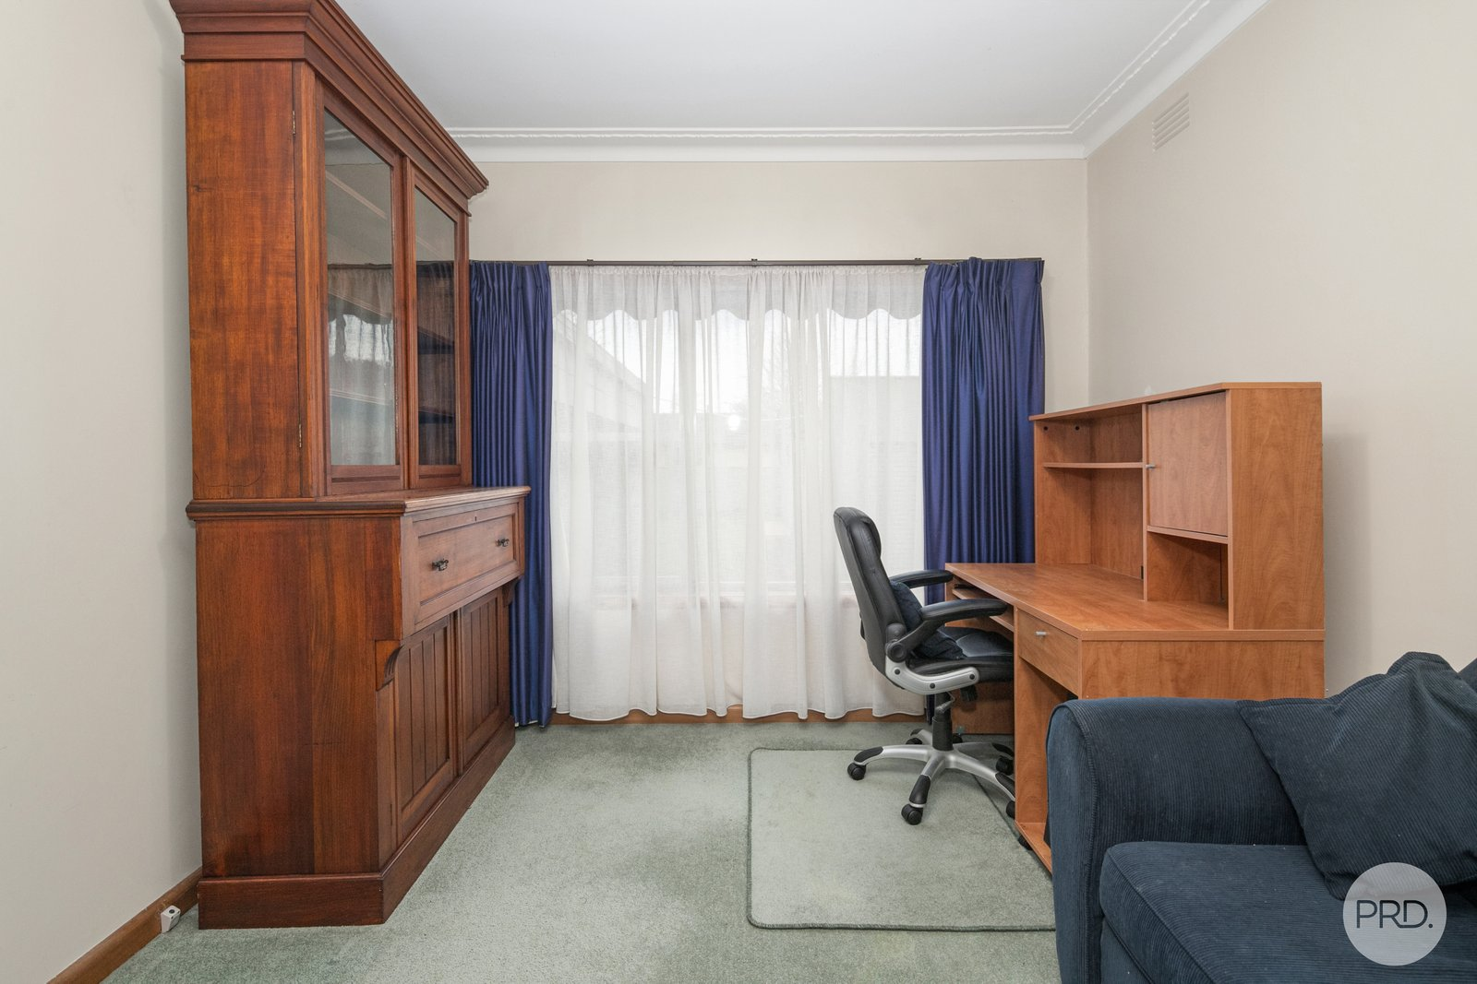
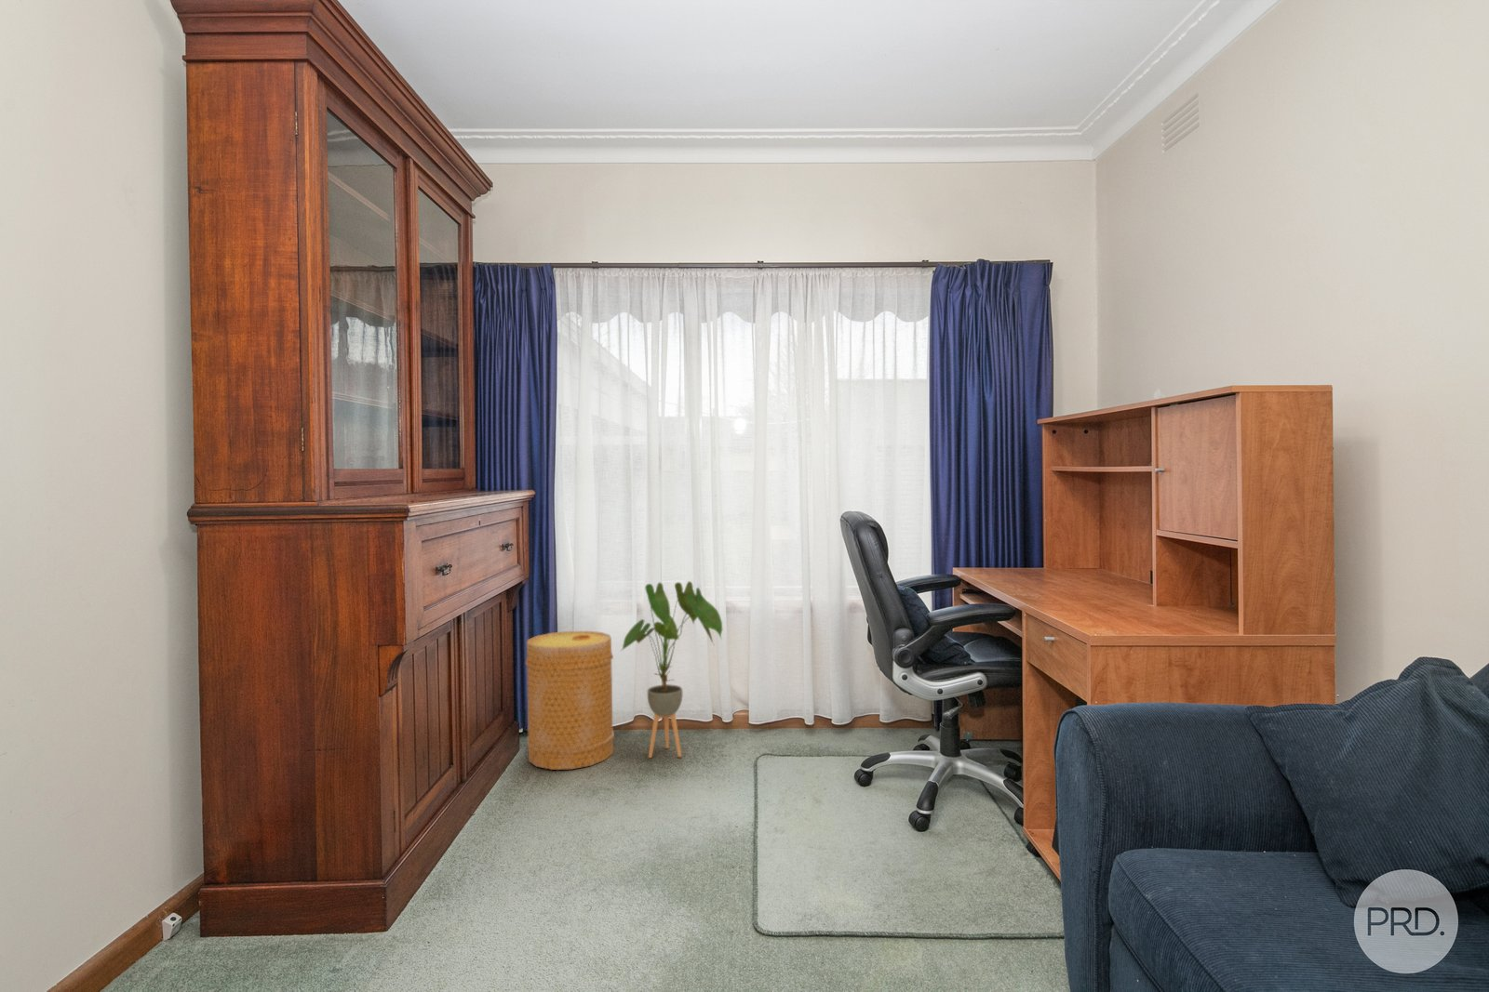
+ house plant [619,580,723,758]
+ basket [525,630,615,771]
